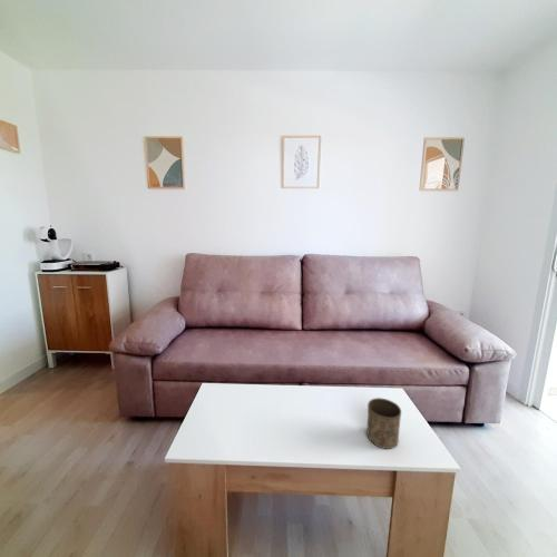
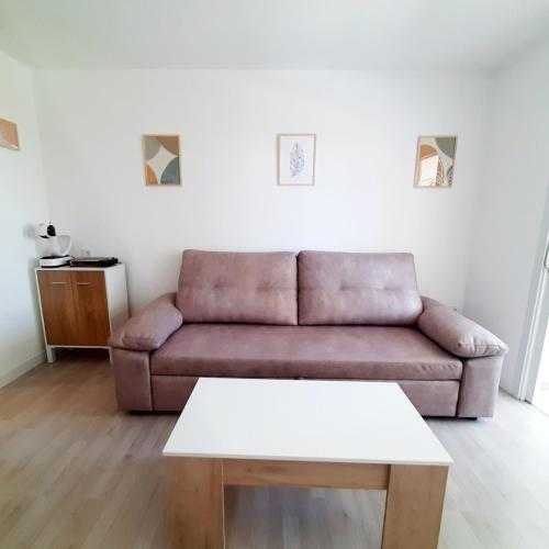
- cup [365,397,402,450]
